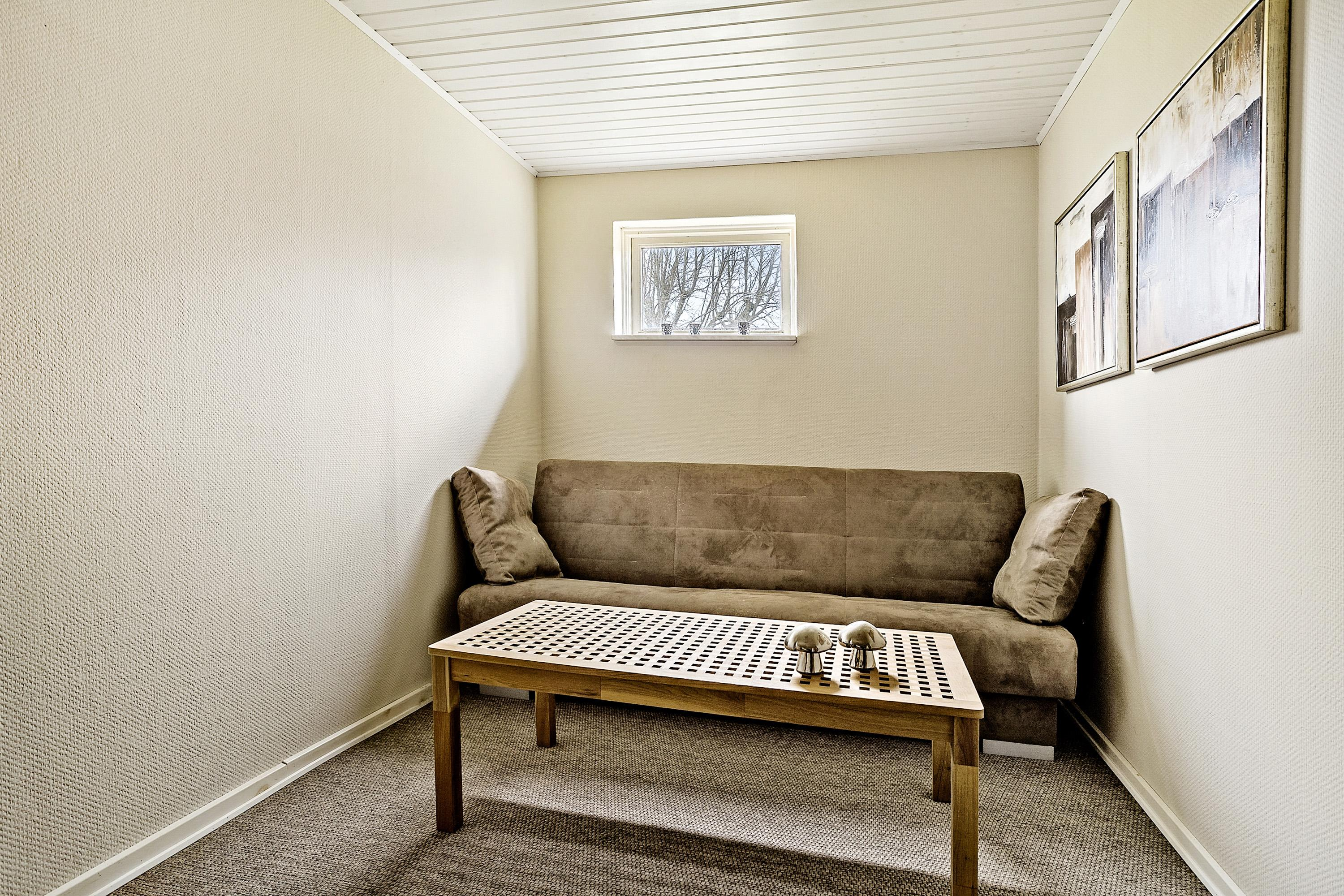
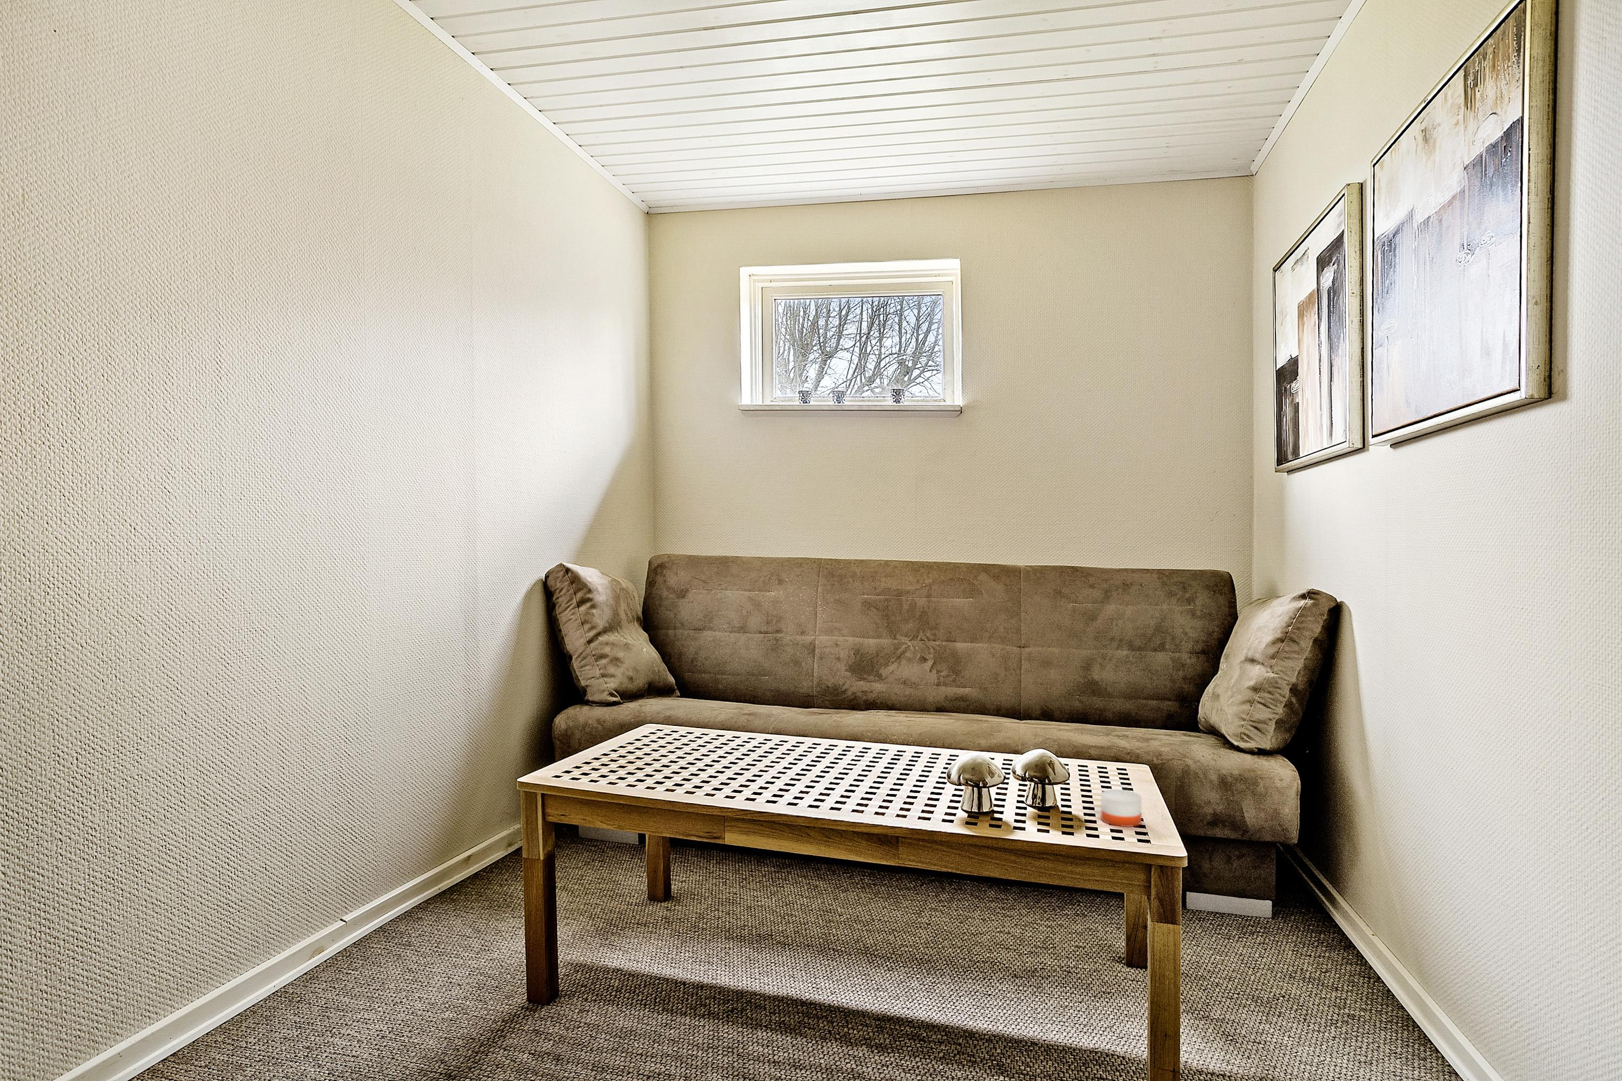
+ candle [1101,781,1142,828]
